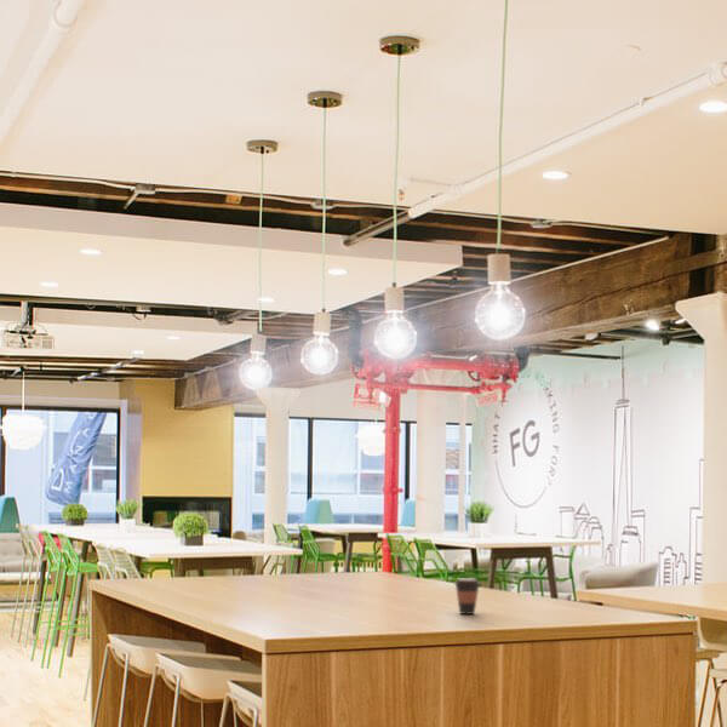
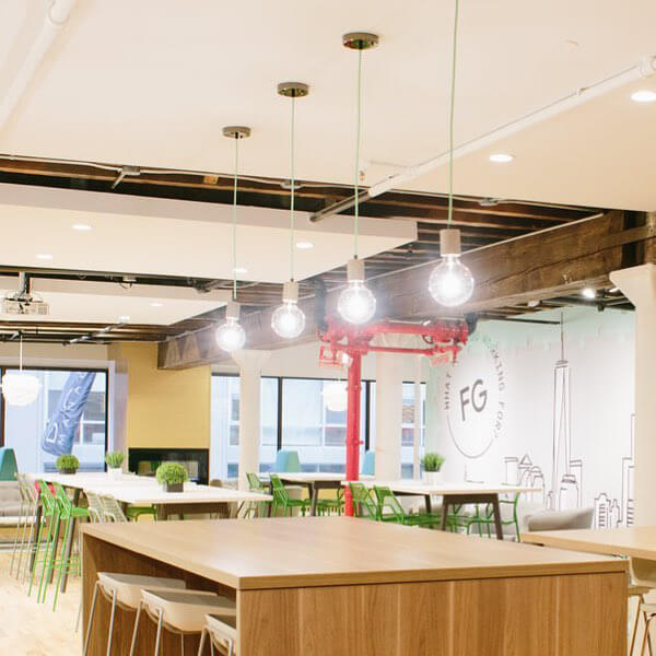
- coffee cup [453,577,481,616]
